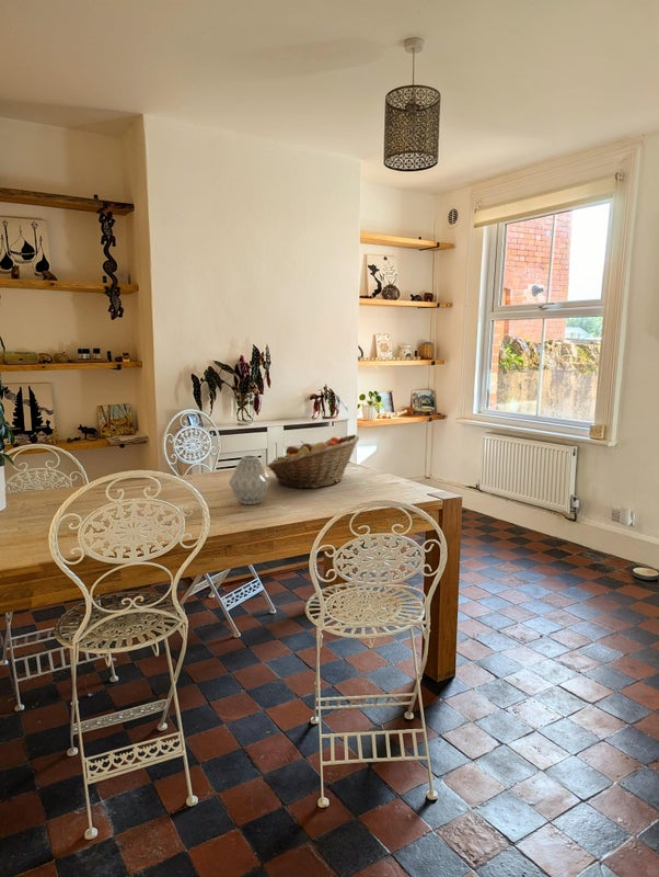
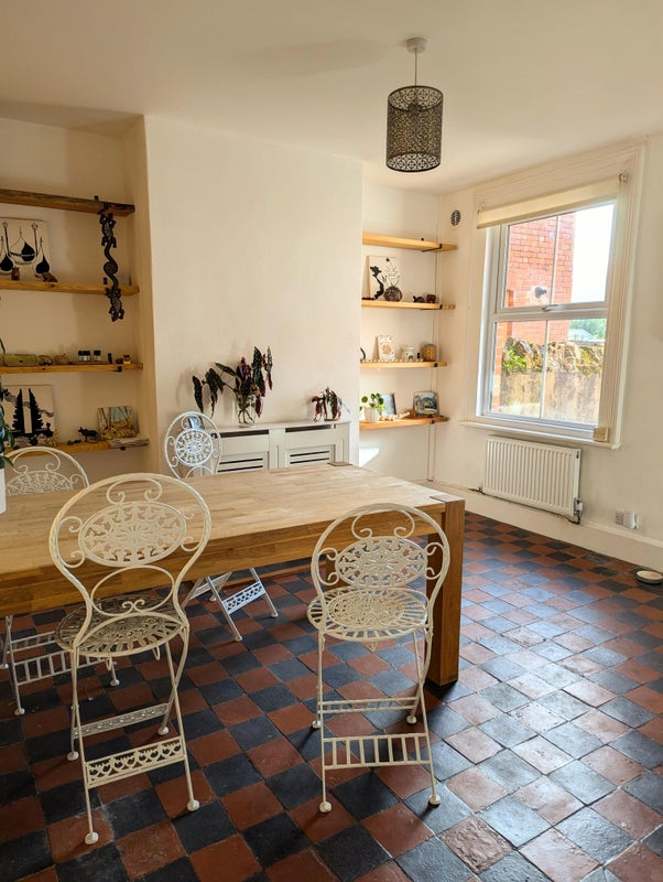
- vase [228,454,271,505]
- fruit basket [266,433,360,490]
